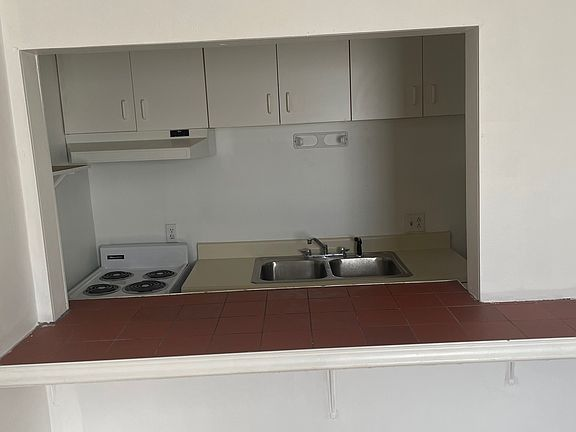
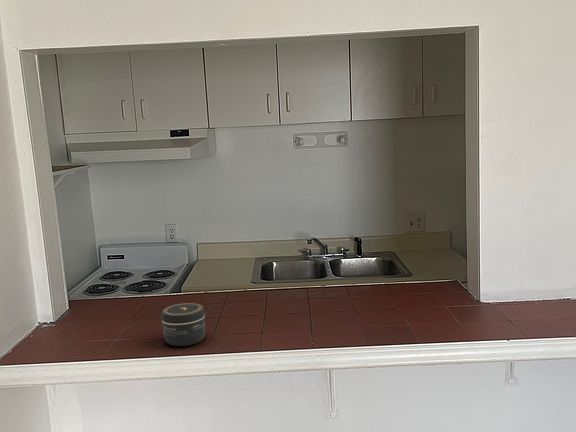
+ jar [161,302,206,347]
